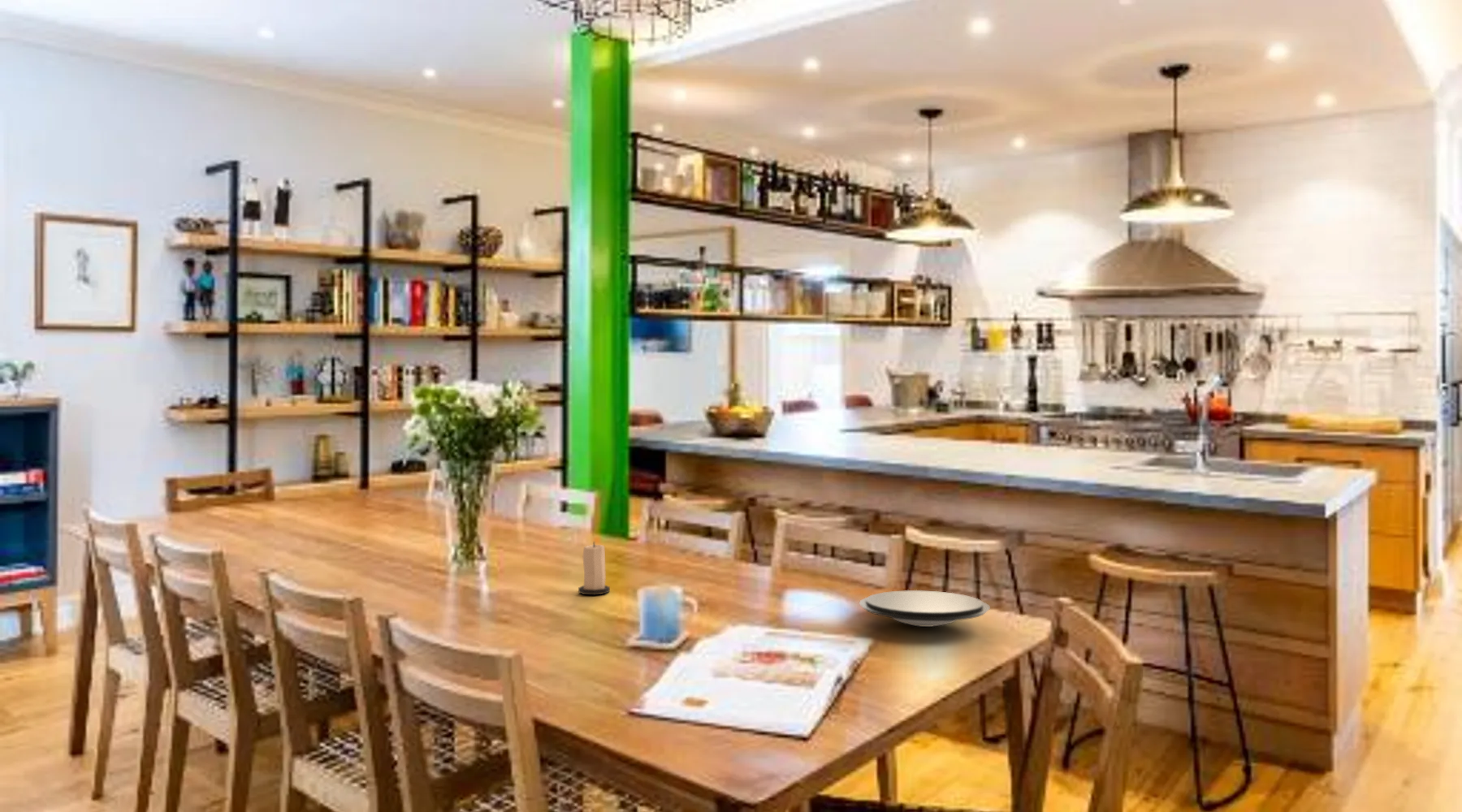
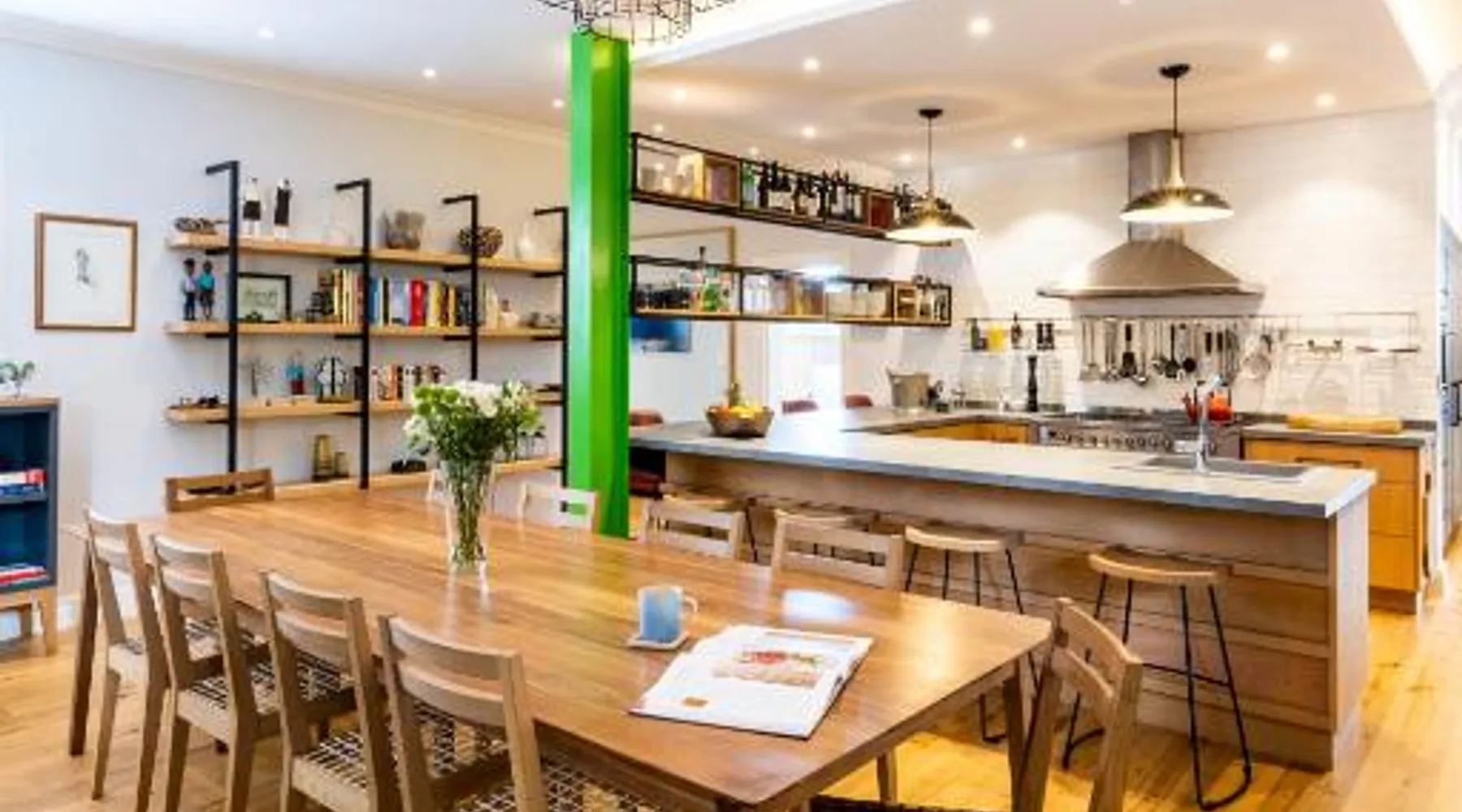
- candle [577,540,611,595]
- plate [859,590,991,628]
